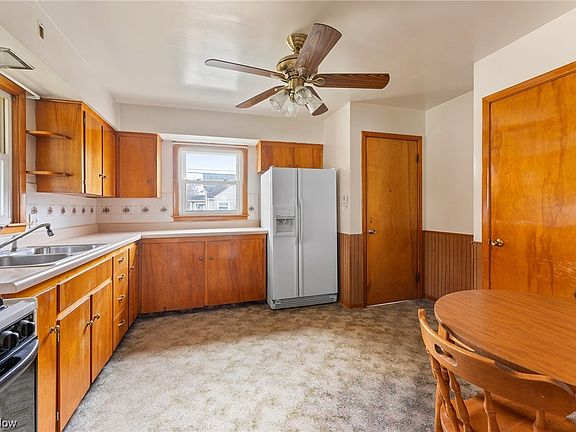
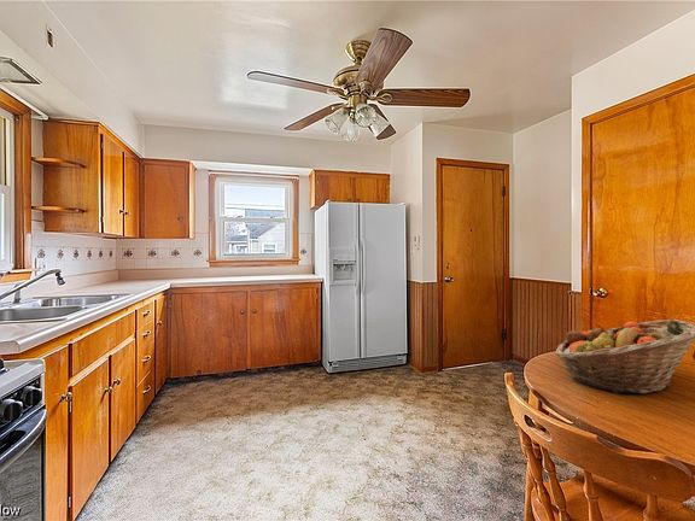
+ fruit basket [555,318,695,394]
